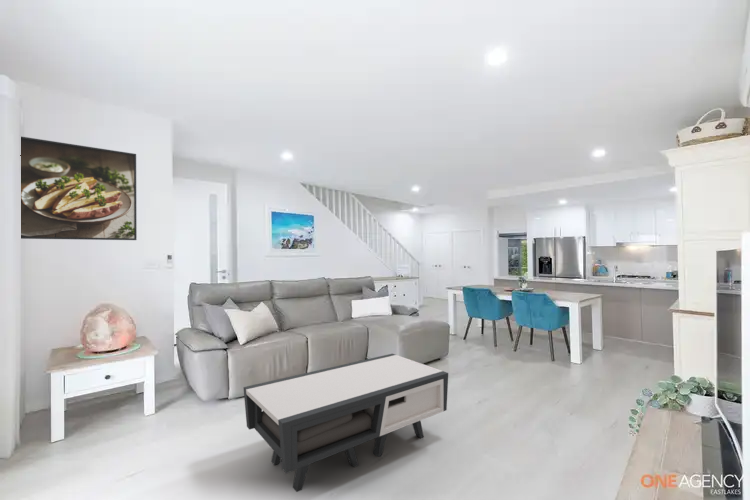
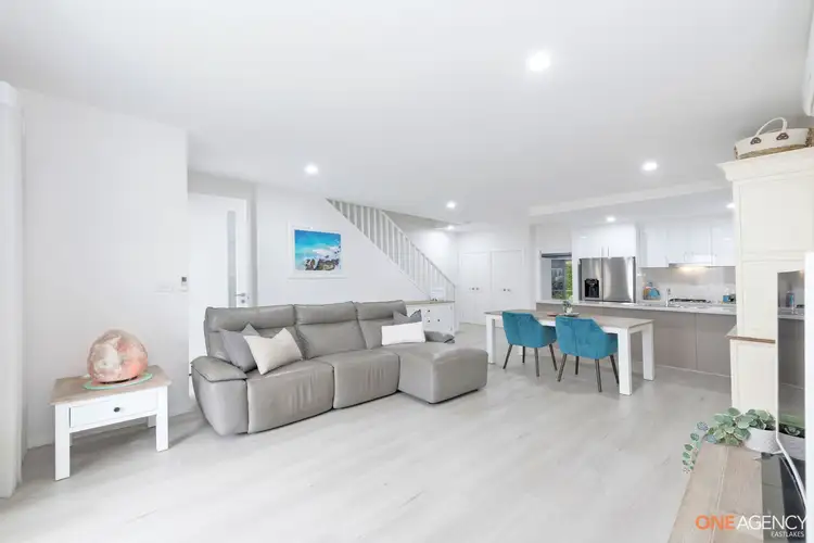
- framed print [20,136,138,241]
- coffee table [243,353,449,493]
